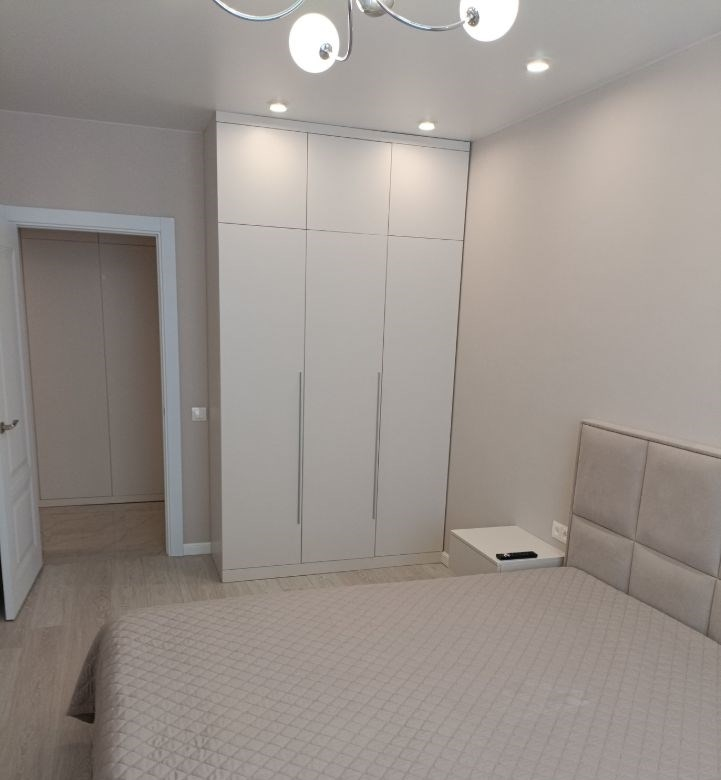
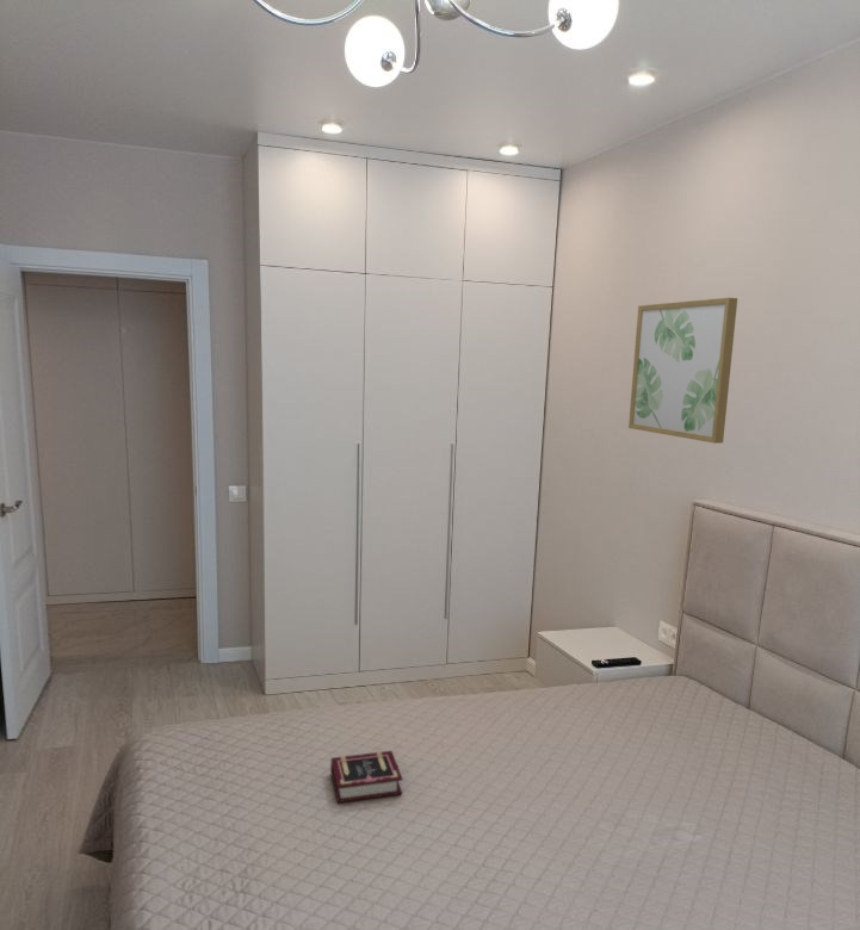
+ book [329,750,403,804]
+ wall art [627,297,738,445]
